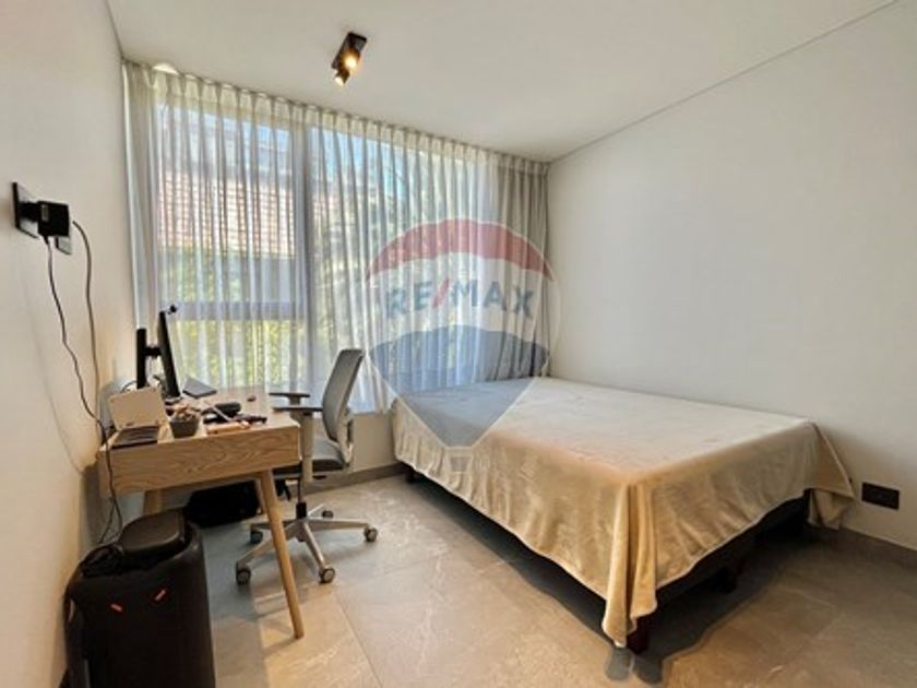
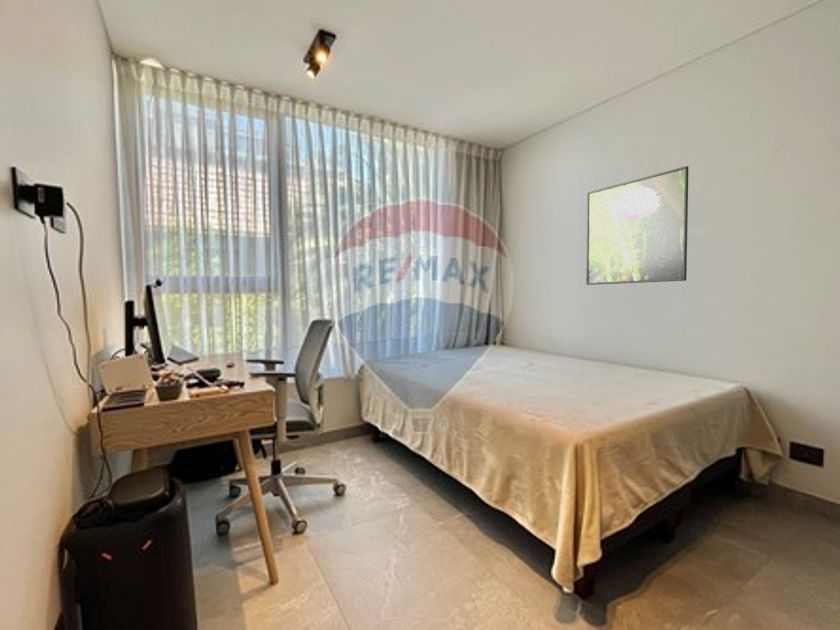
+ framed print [585,165,690,286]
